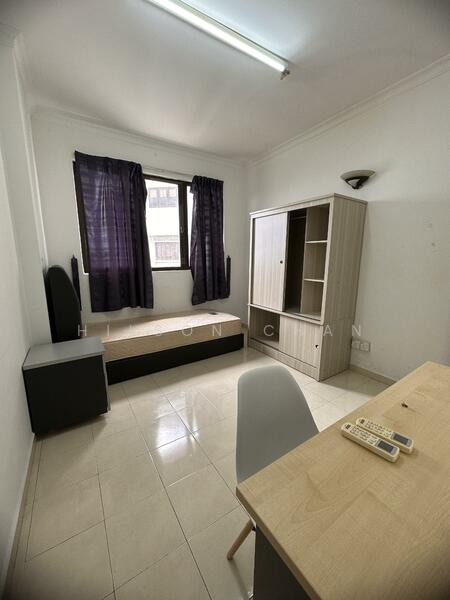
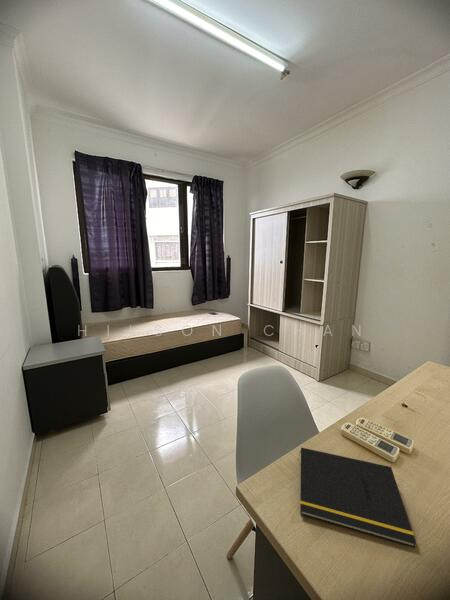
+ notepad [297,446,418,549]
